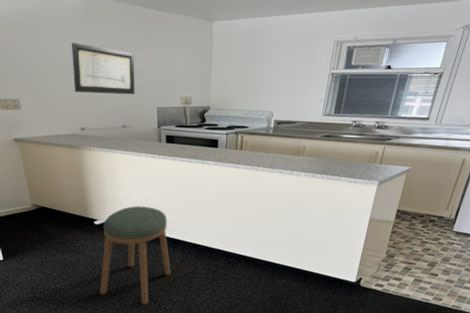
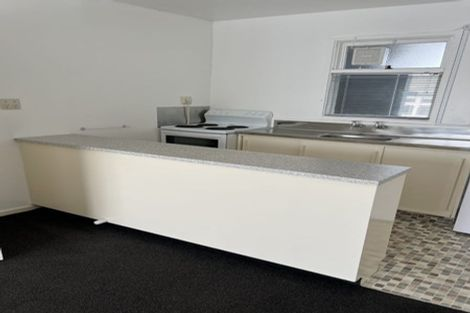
- stool [99,205,171,305]
- wall art [71,42,136,95]
